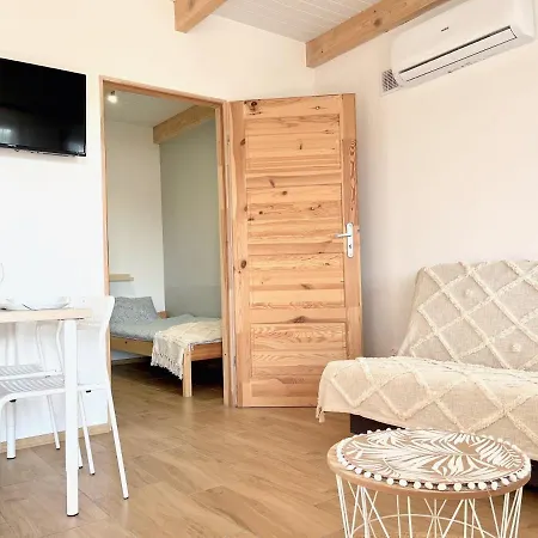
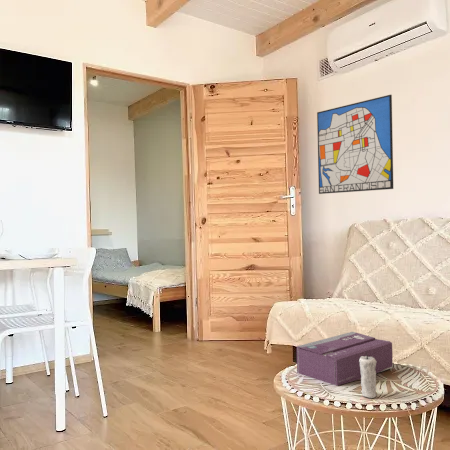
+ tissue box [296,331,394,387]
+ candle [359,352,378,399]
+ wall art [316,94,394,195]
